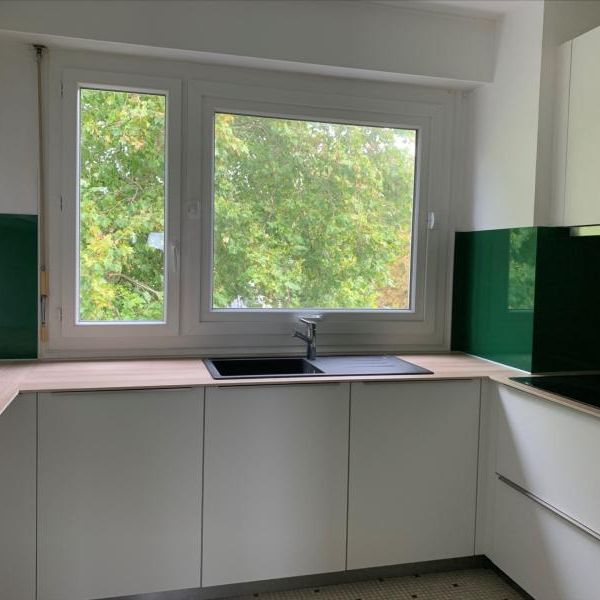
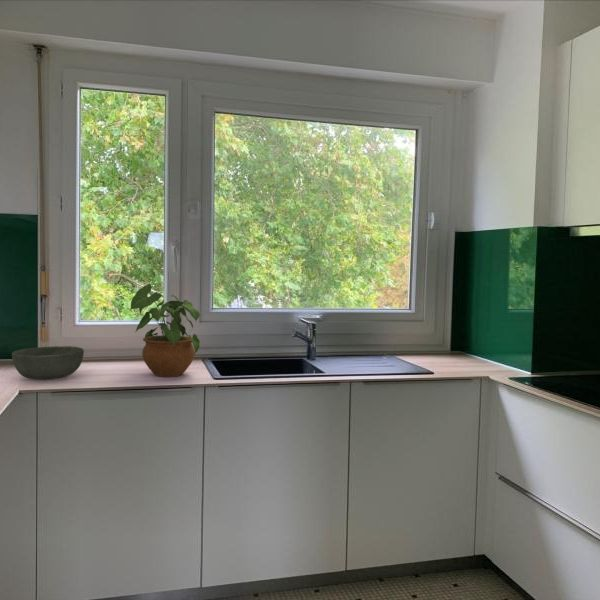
+ bowl [11,345,85,381]
+ potted plant [130,283,202,378]
